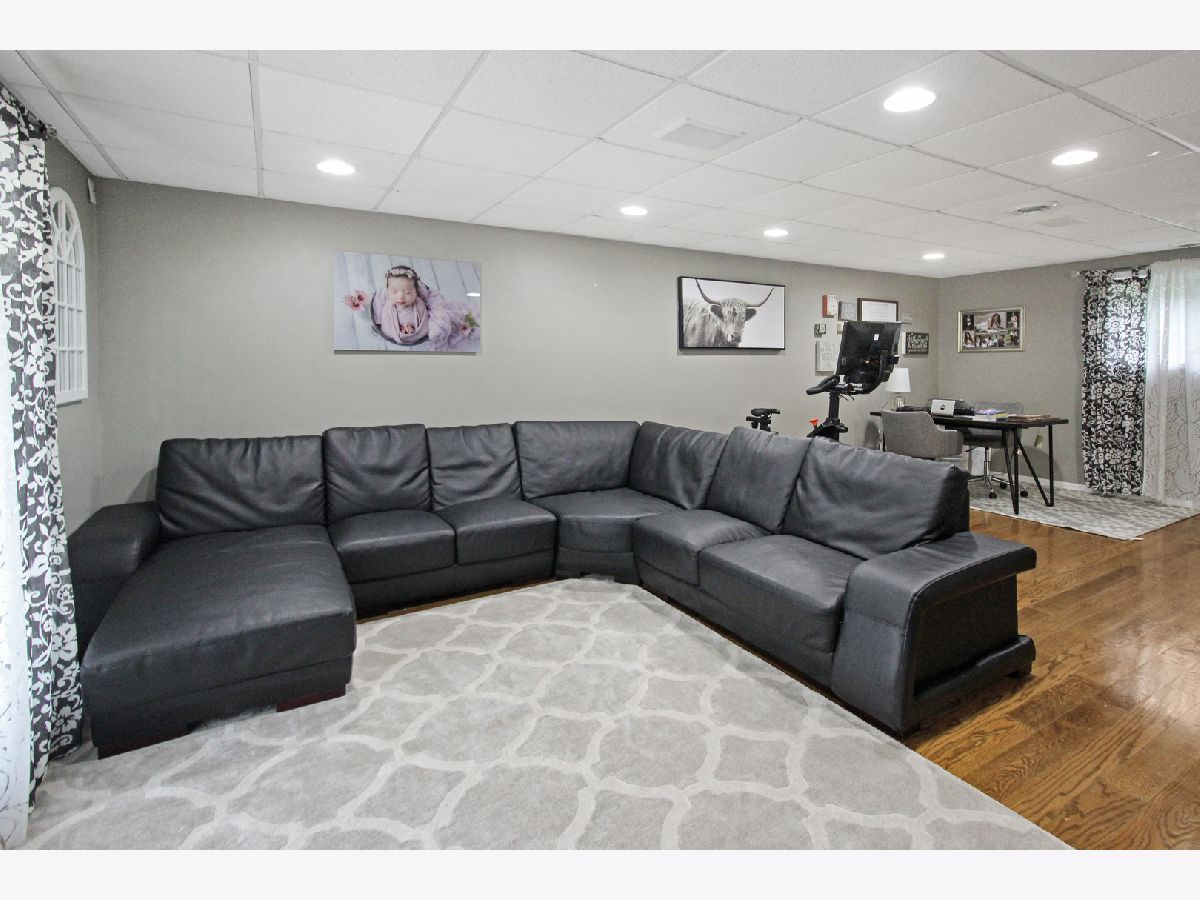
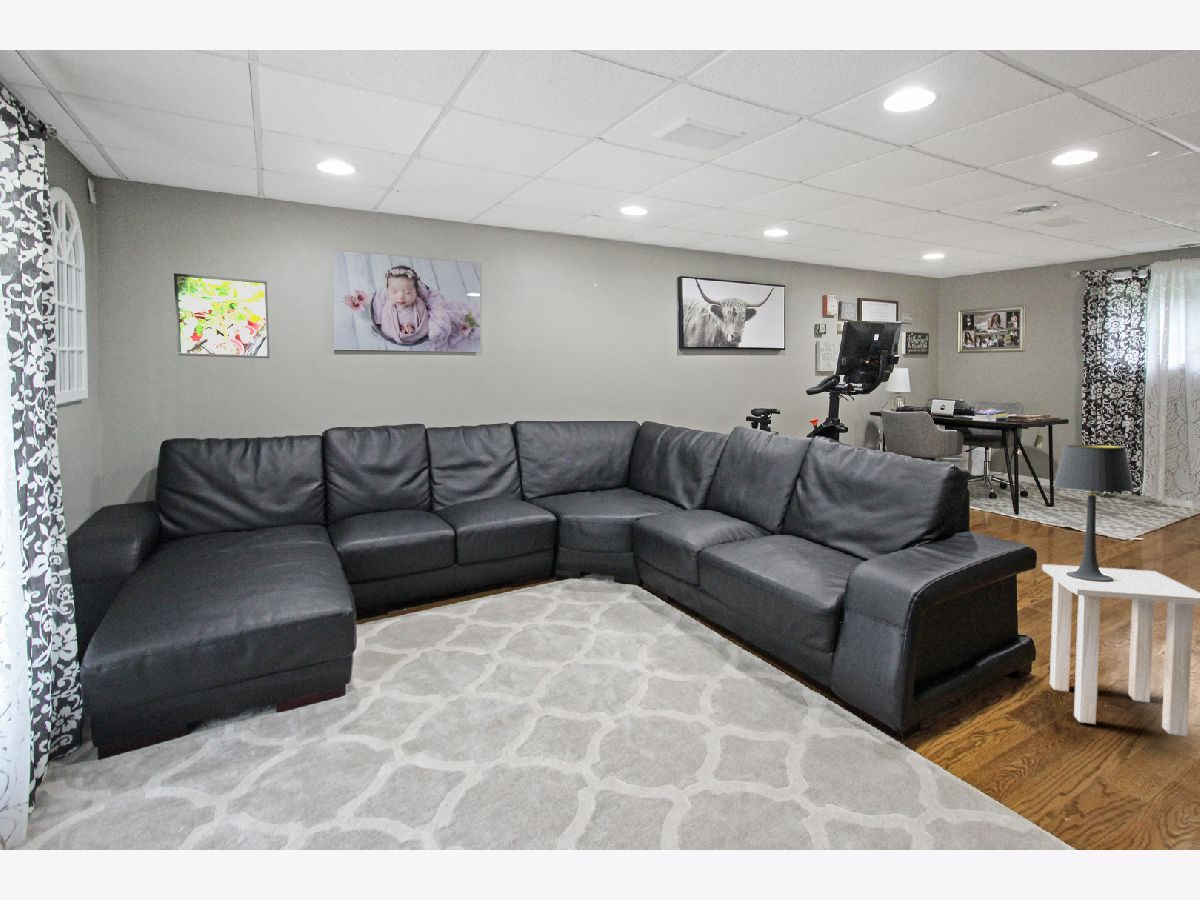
+ table lamp [1052,444,1135,582]
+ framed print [173,272,271,359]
+ side table [1041,563,1200,737]
